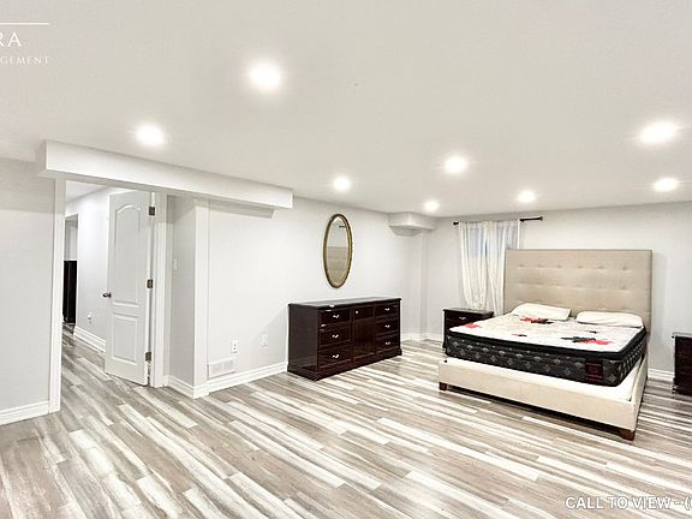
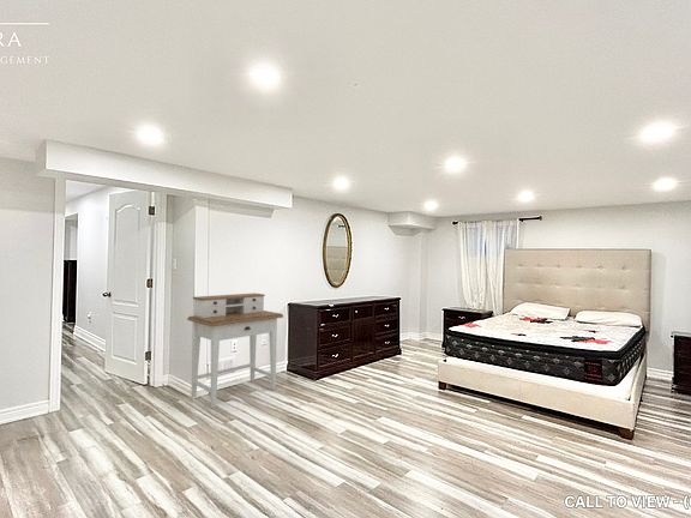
+ desk [186,293,284,409]
